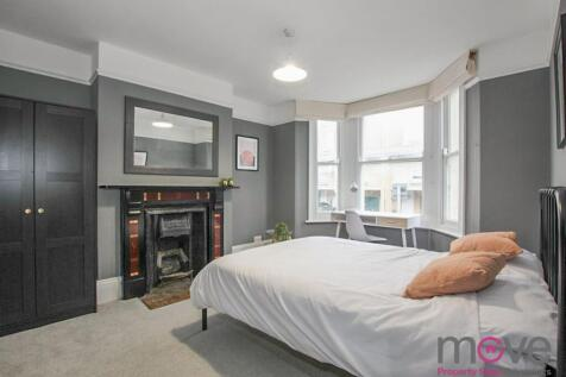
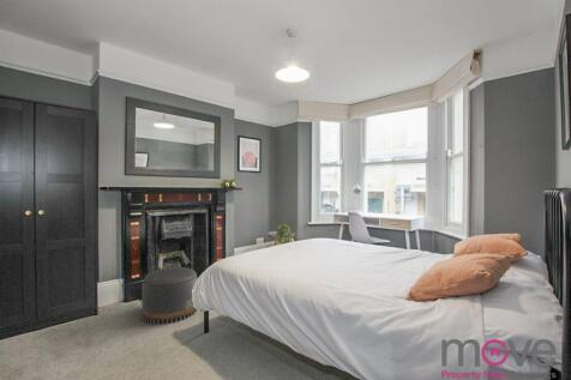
+ pouf [142,266,198,325]
